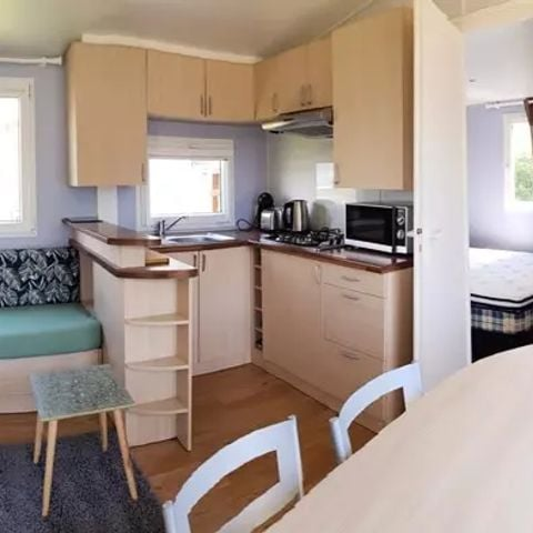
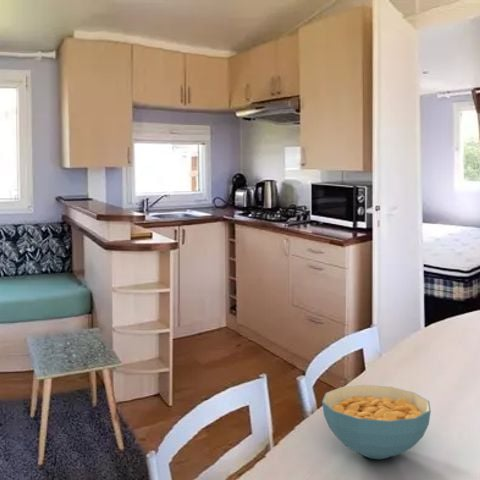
+ cereal bowl [321,384,432,460]
